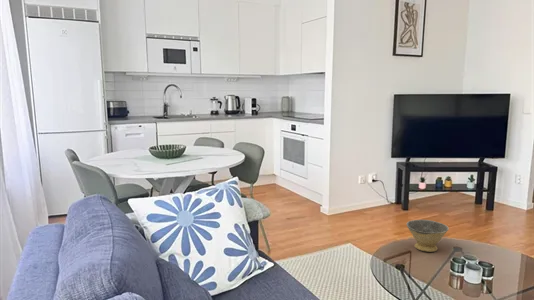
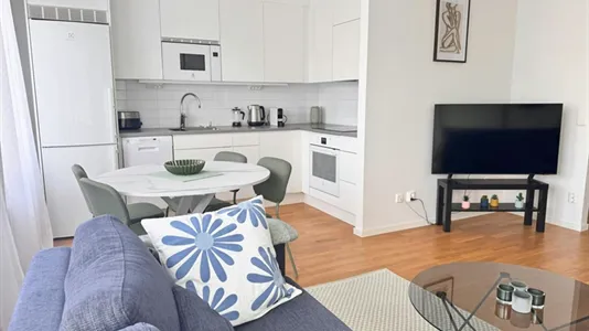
- bowl [406,219,450,253]
